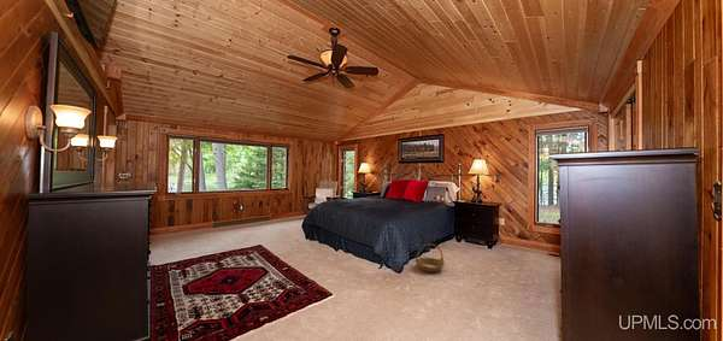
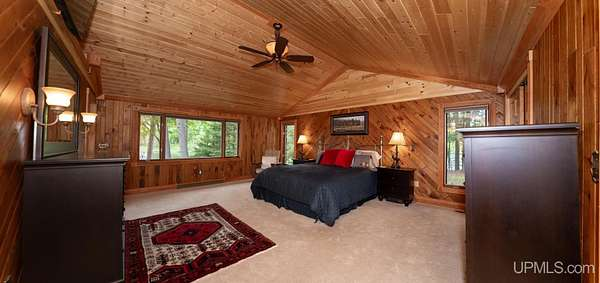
- basket [415,242,446,274]
